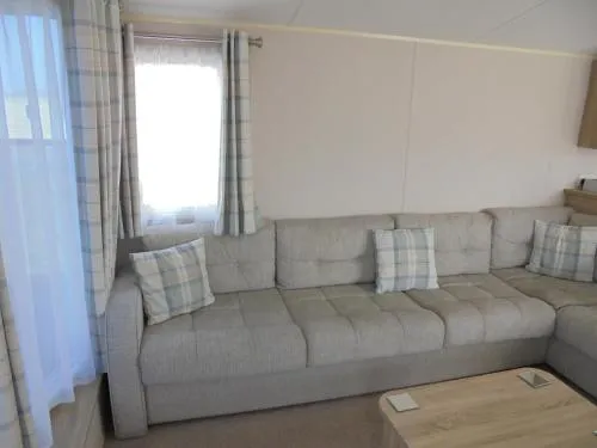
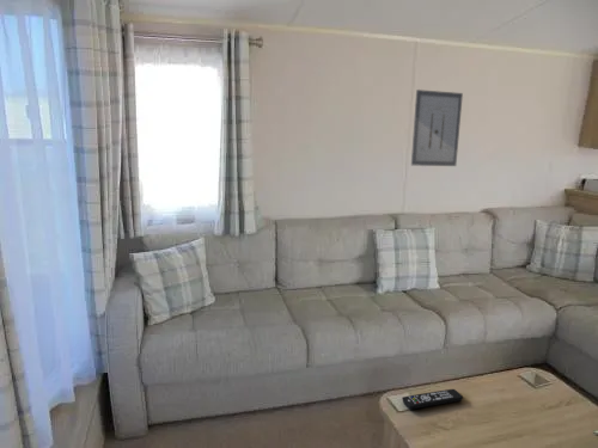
+ wall art [410,88,464,167]
+ remote control [402,388,464,410]
